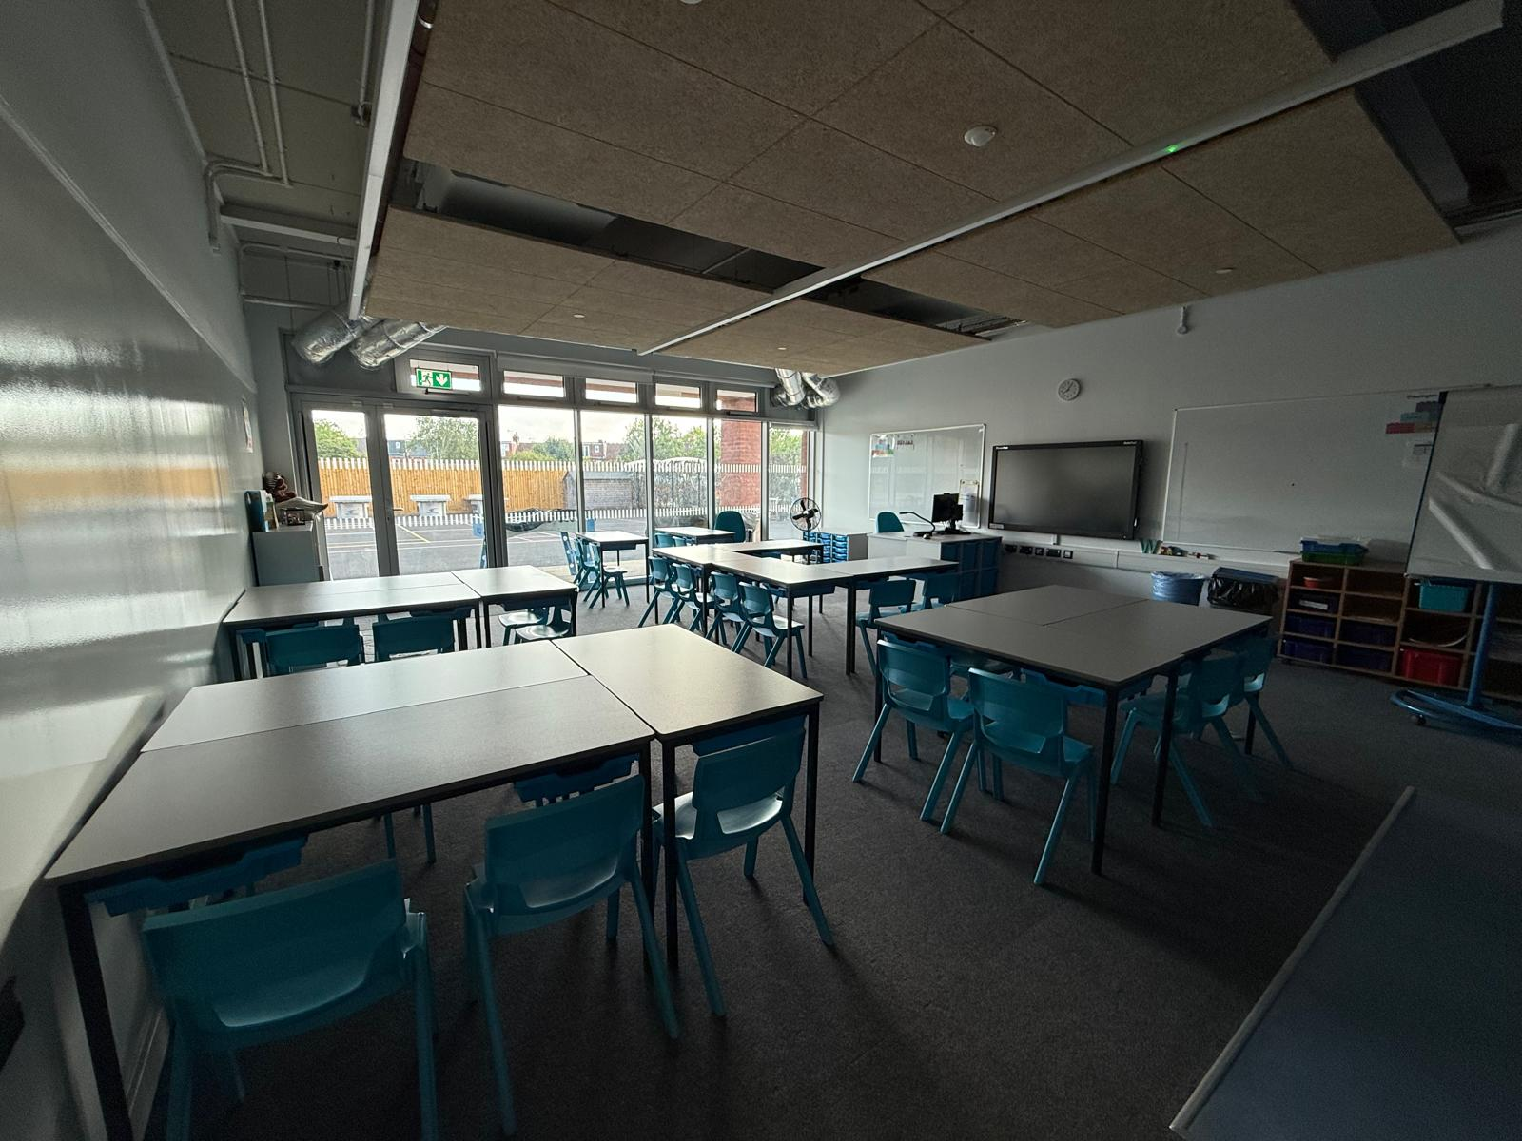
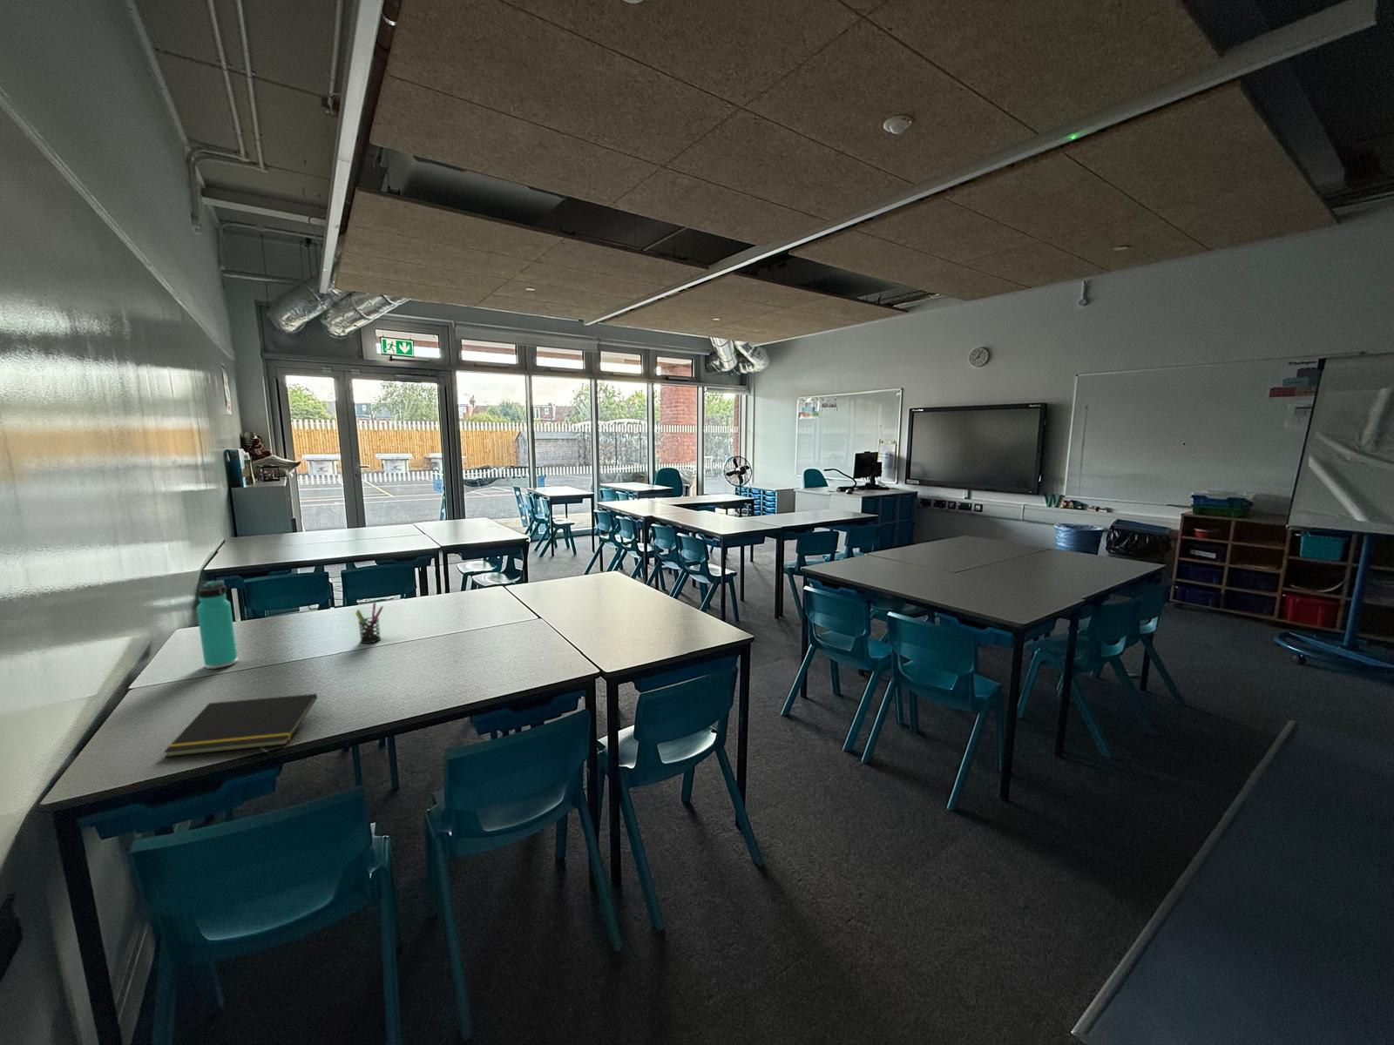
+ thermos bottle [196,580,238,670]
+ notepad [162,693,318,757]
+ pen holder [355,602,384,644]
